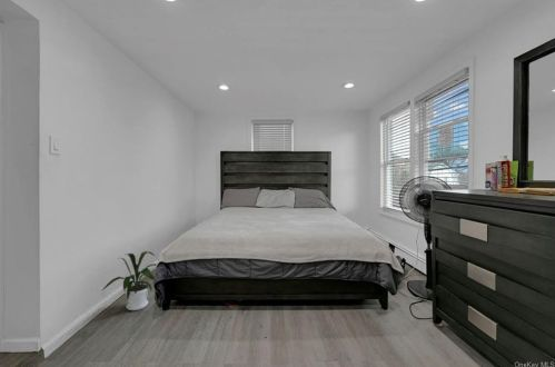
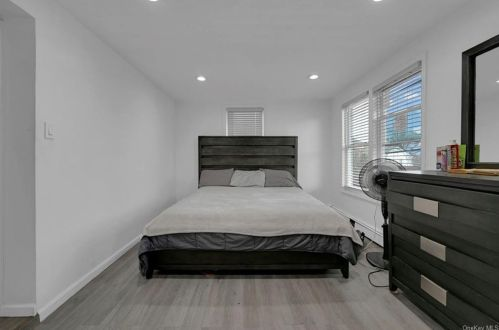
- house plant [101,250,158,311]
